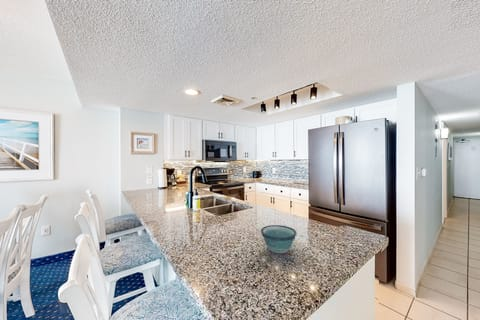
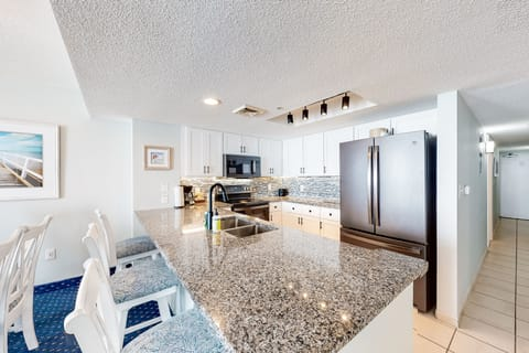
- bowl [260,224,298,254]
